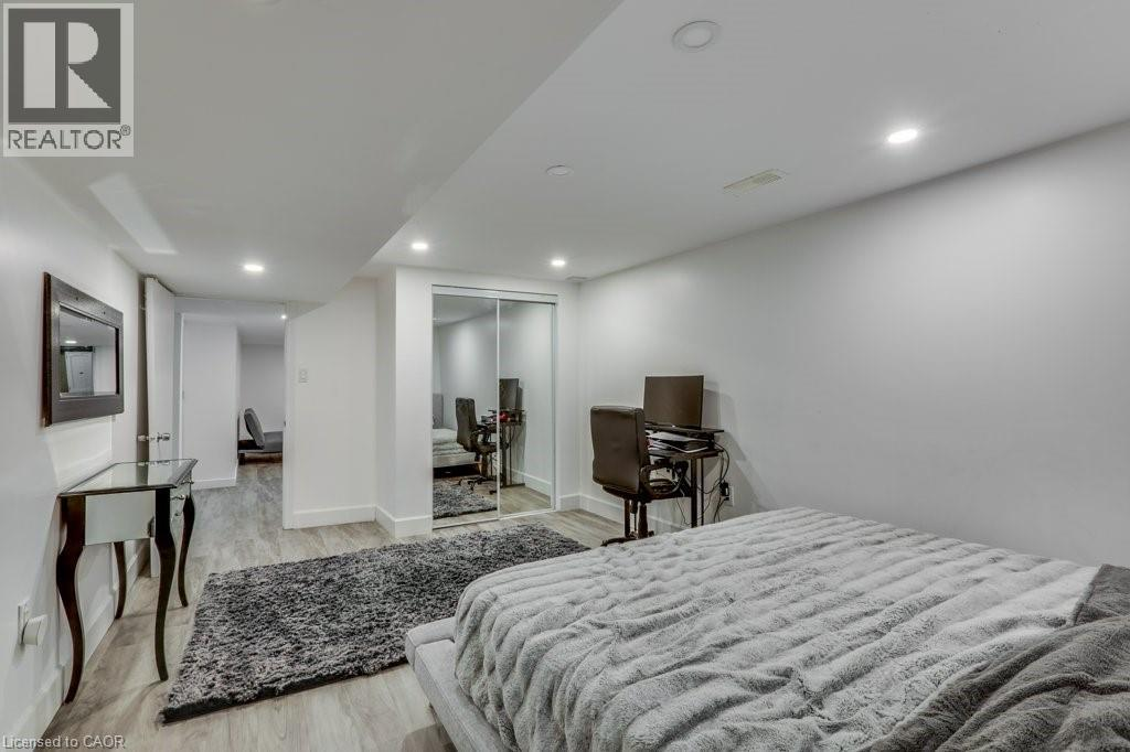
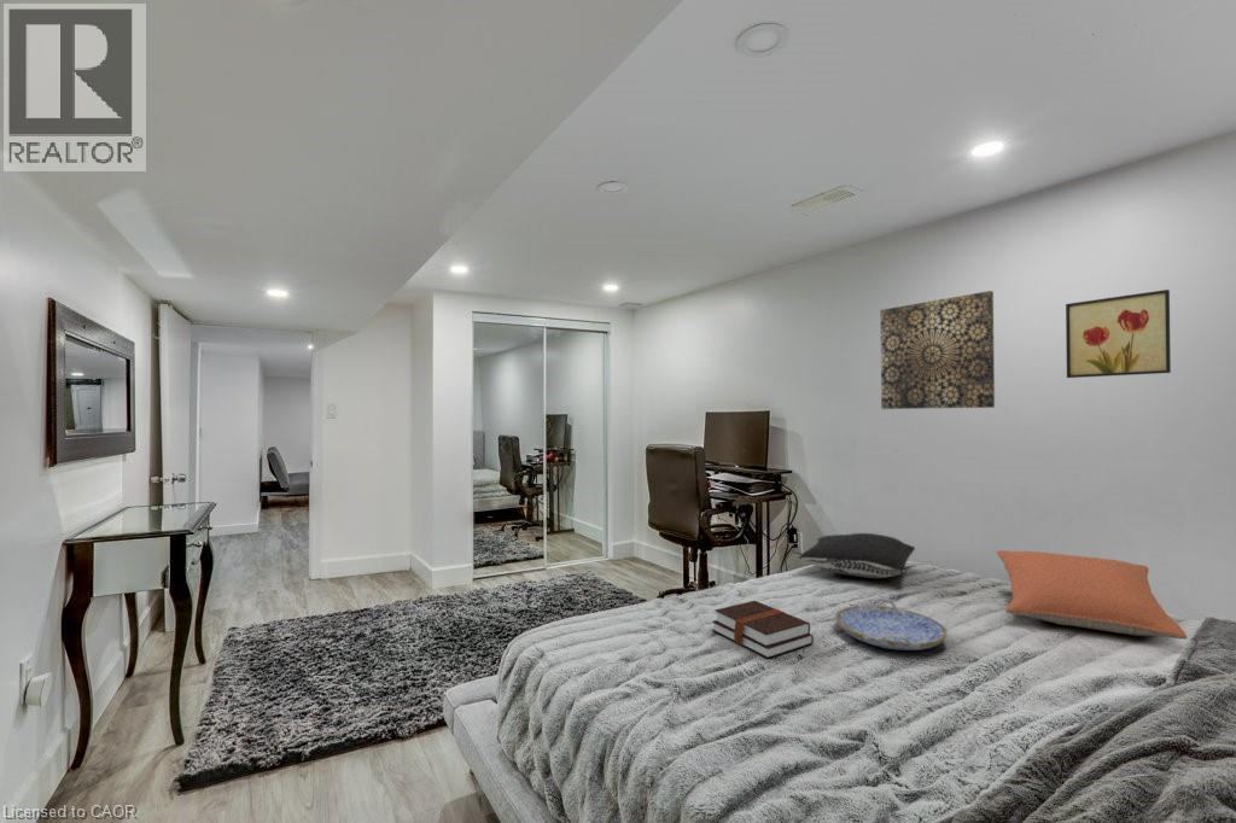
+ wall art [879,290,996,410]
+ wall art [1065,288,1172,379]
+ pillow [996,549,1189,640]
+ pillow [797,532,916,579]
+ hardback book [711,600,815,659]
+ serving tray [834,597,949,652]
